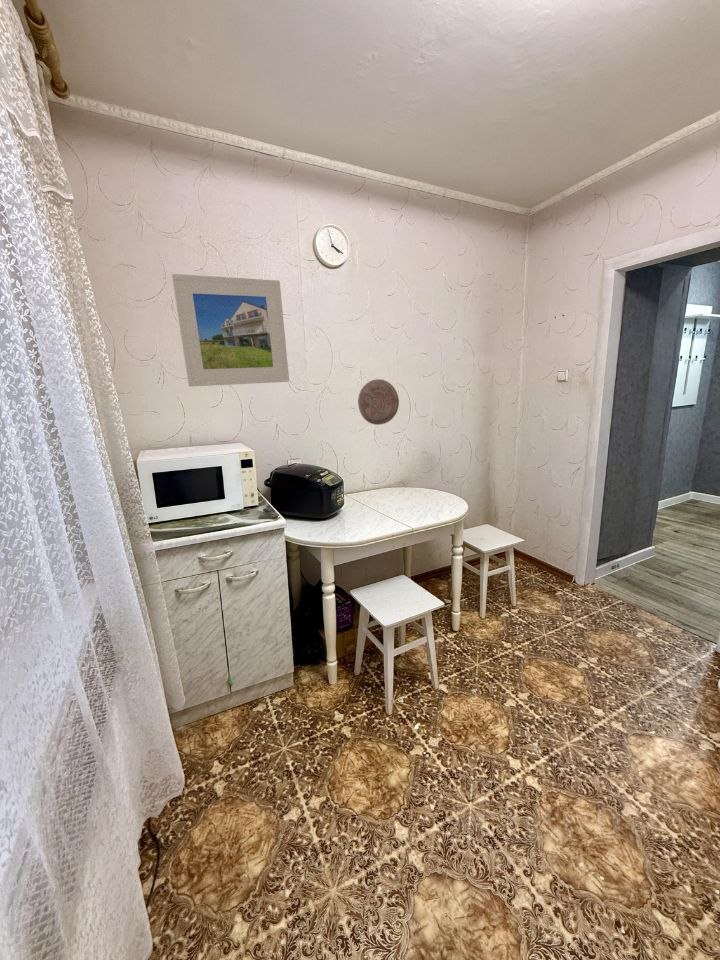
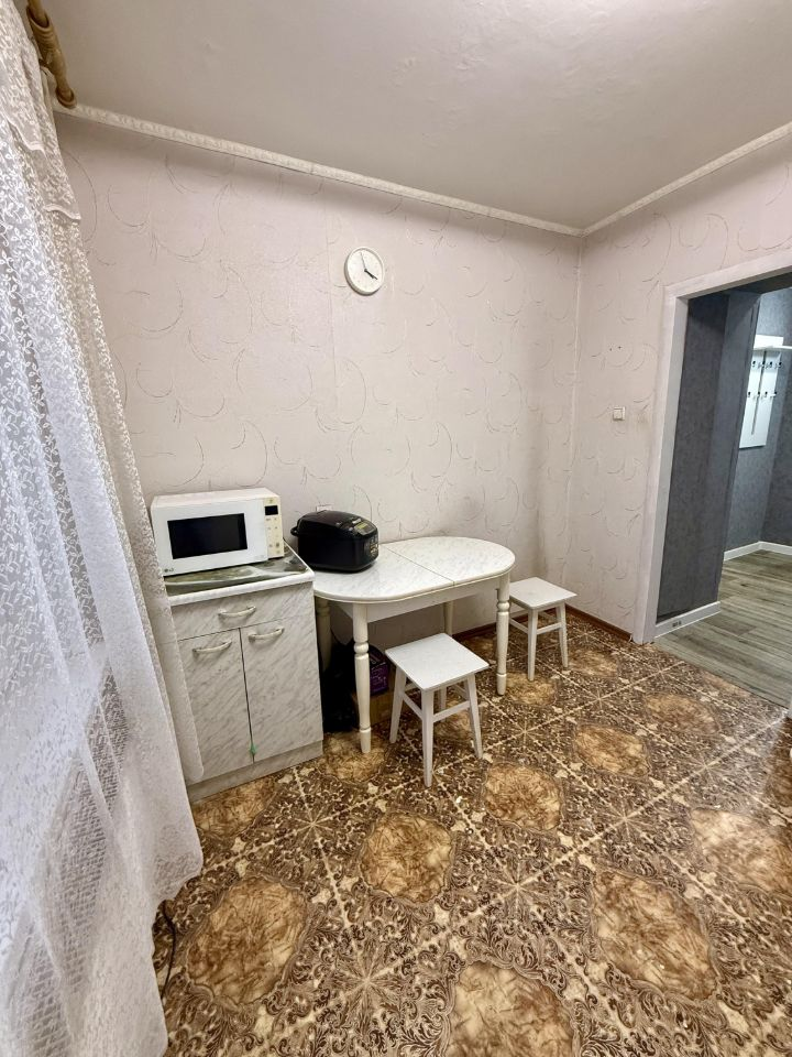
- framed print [170,273,290,388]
- decorative plate [357,378,400,426]
